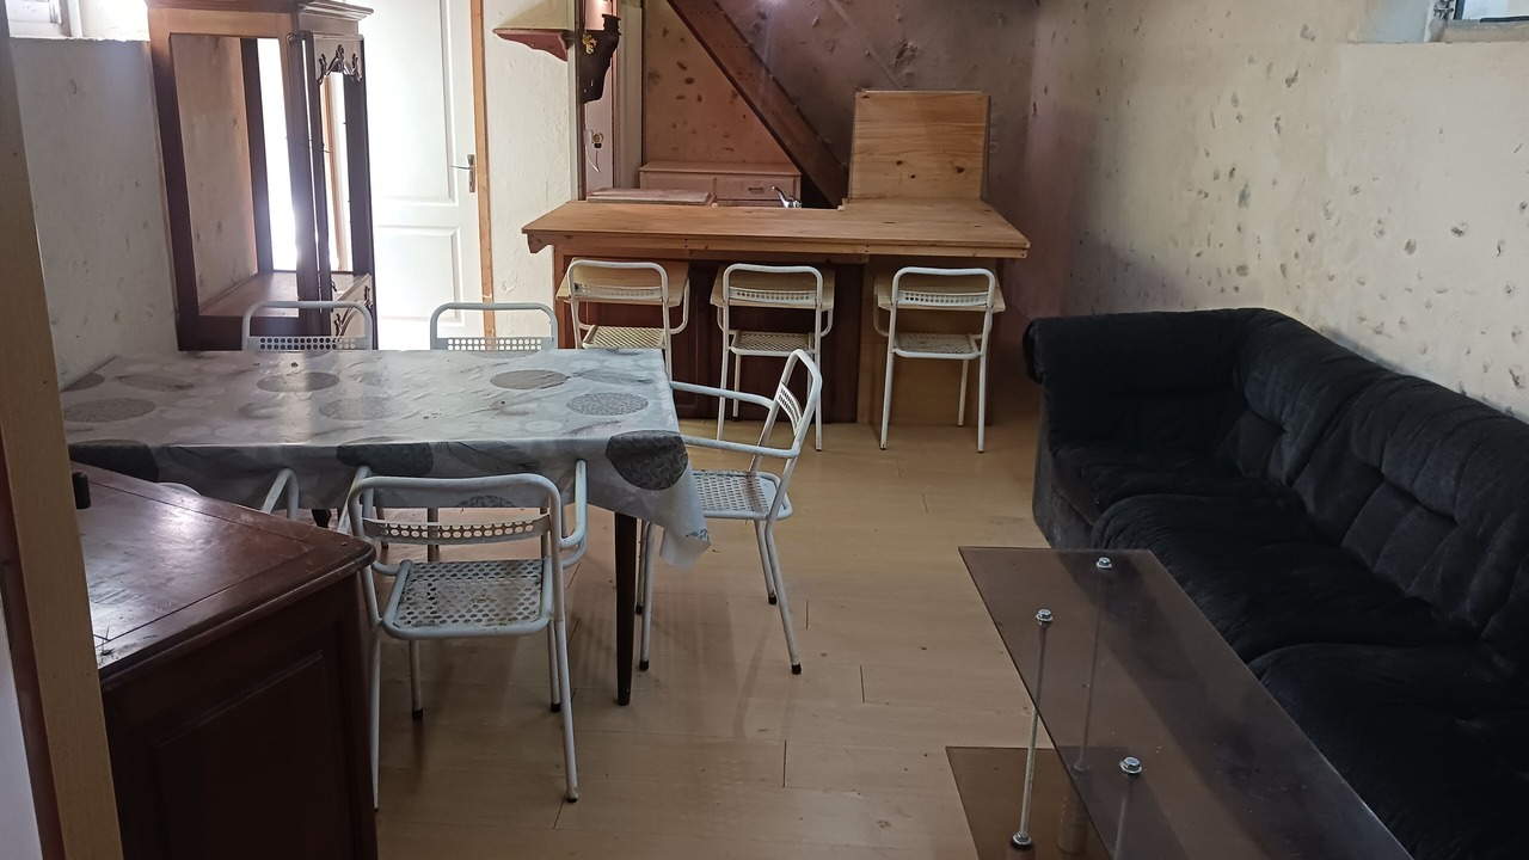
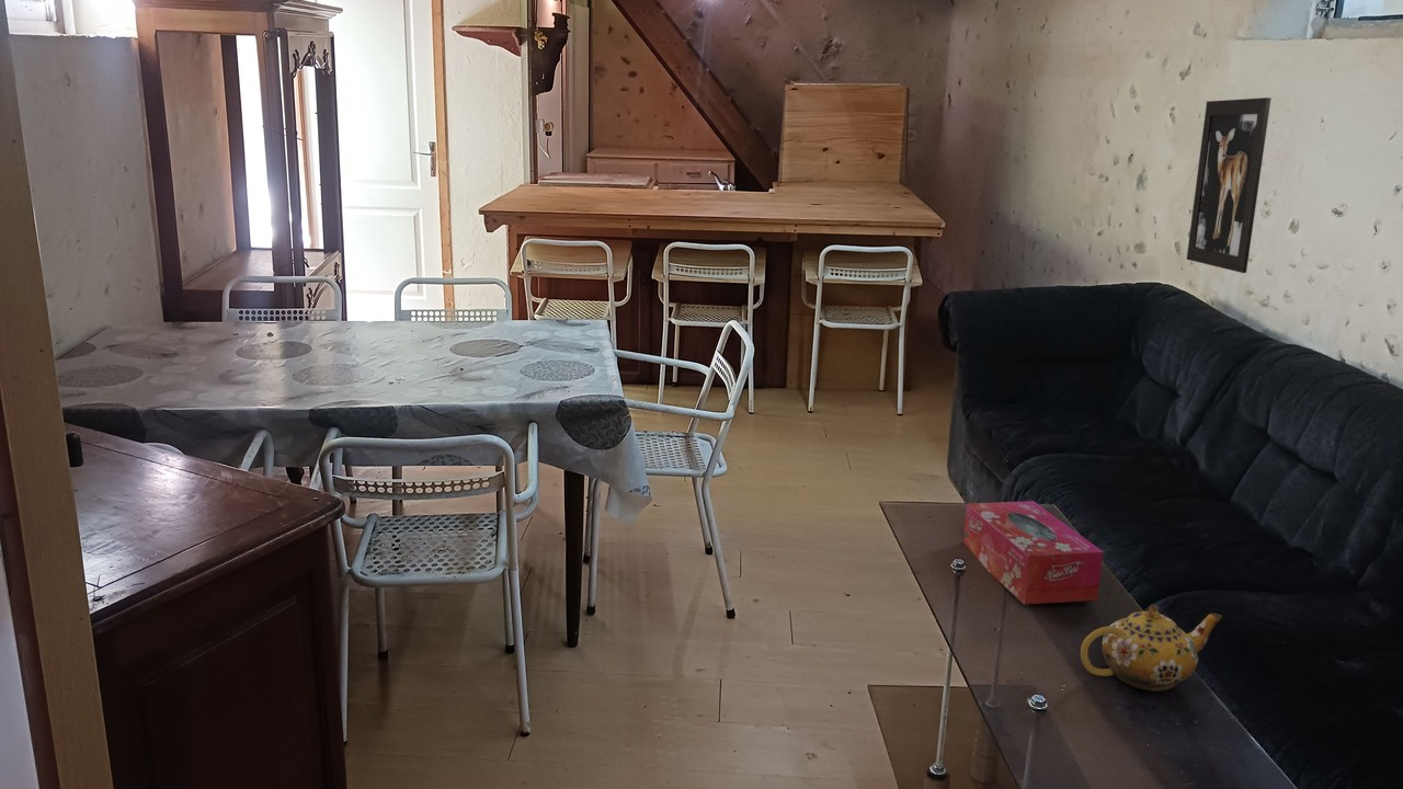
+ tissue box [962,500,1104,605]
+ teapot [1080,604,1223,693]
+ wall art [1186,96,1273,274]
